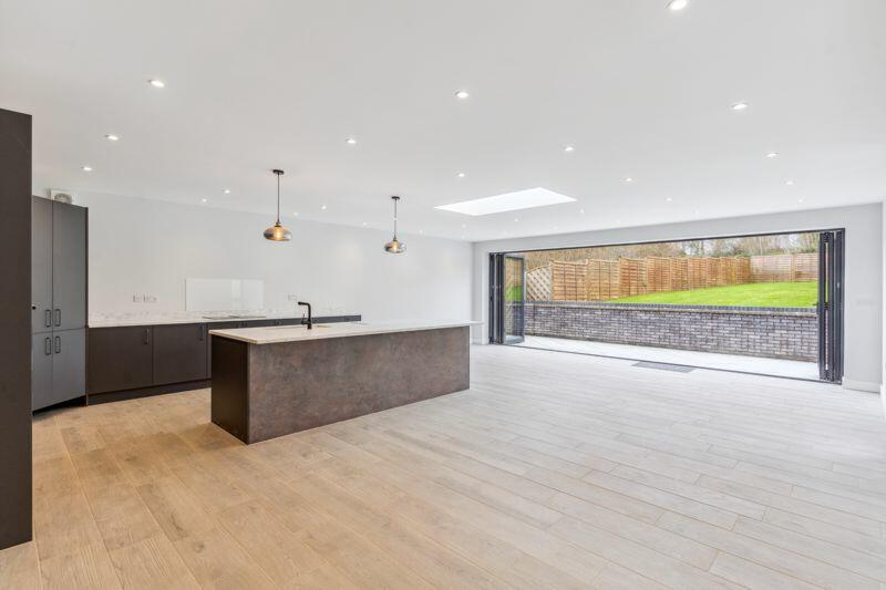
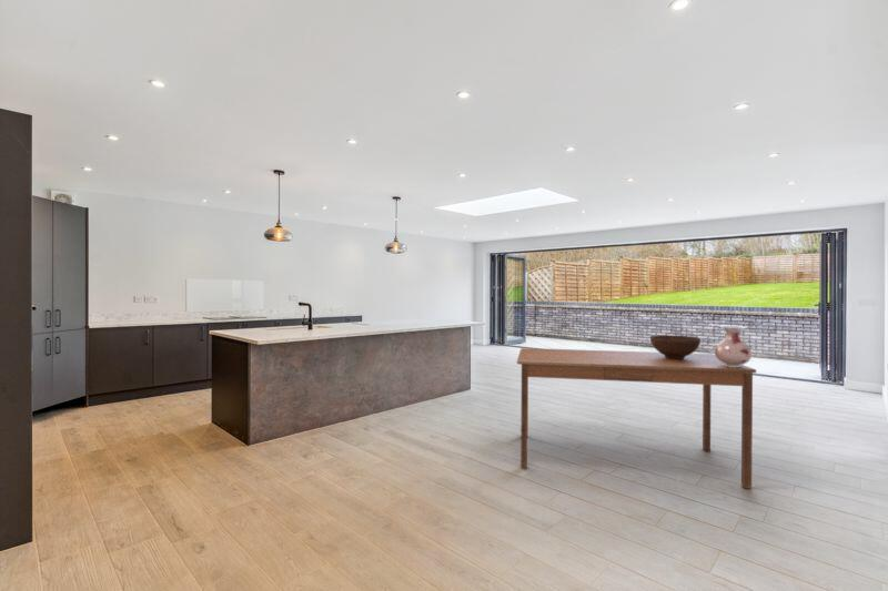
+ dining table [516,347,757,490]
+ vase [714,325,753,367]
+ fruit bowl [649,334,702,359]
